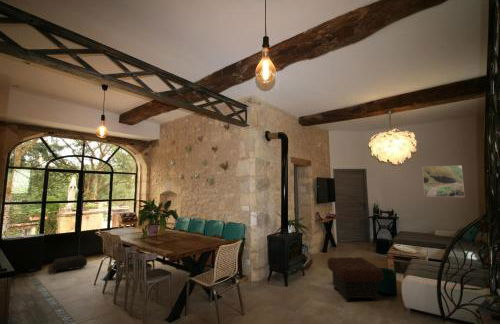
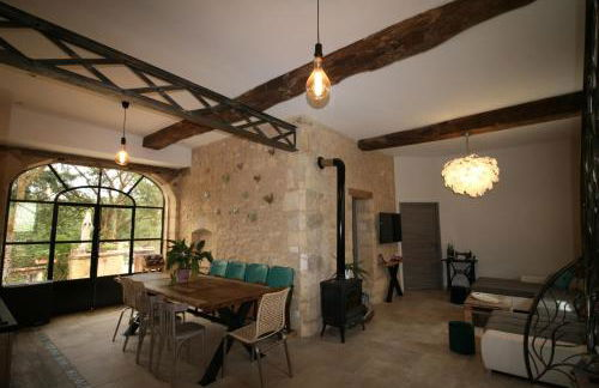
- ottoman [327,256,384,303]
- shoulder bag [47,254,88,275]
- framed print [421,164,466,198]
